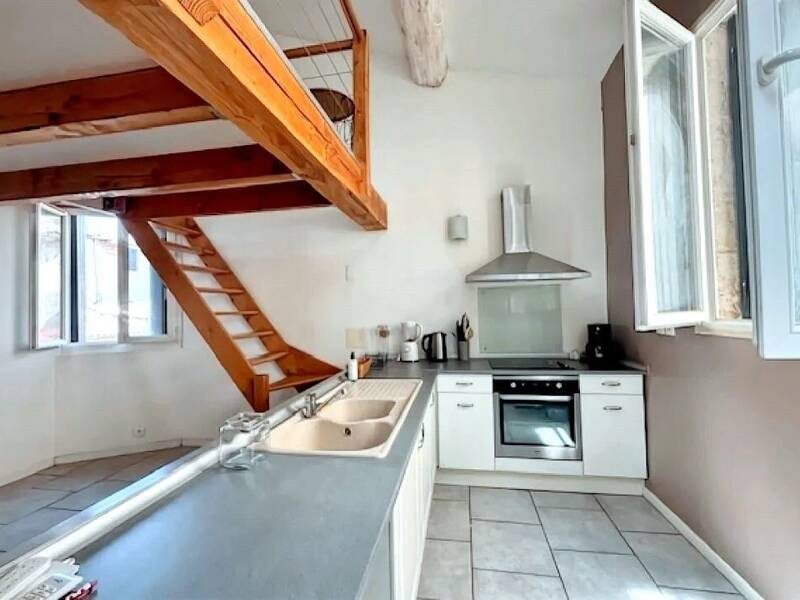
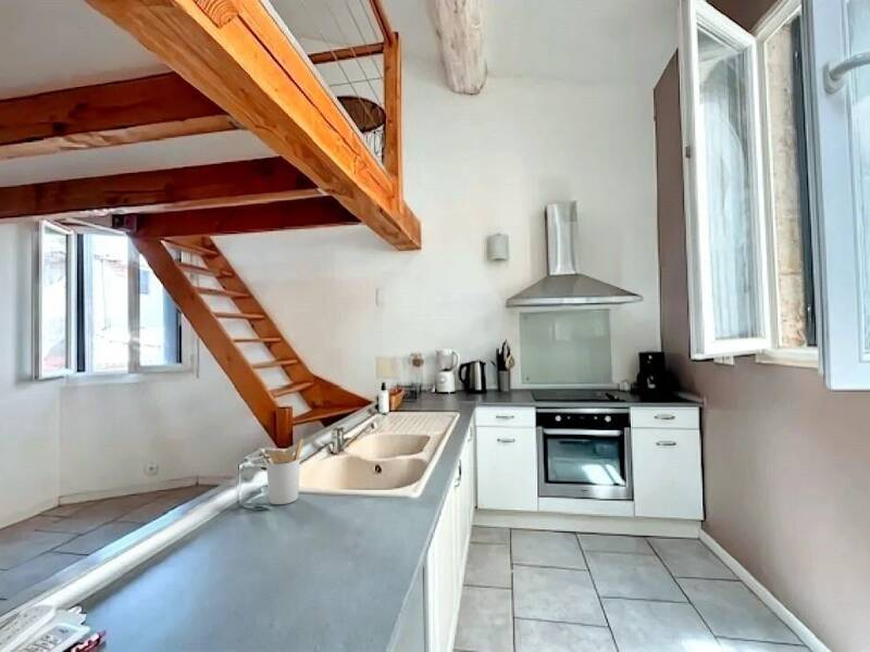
+ utensil holder [258,438,304,505]
